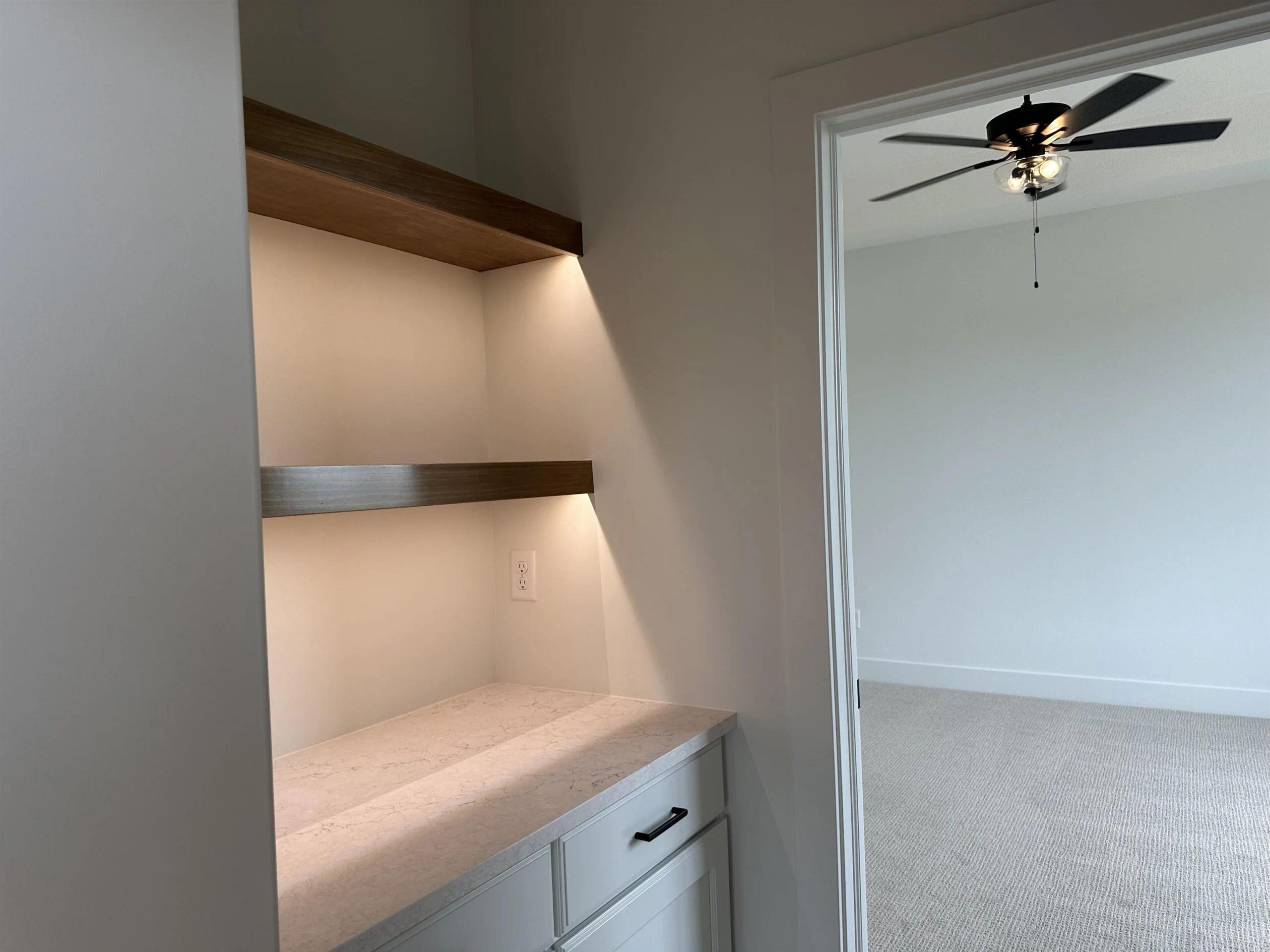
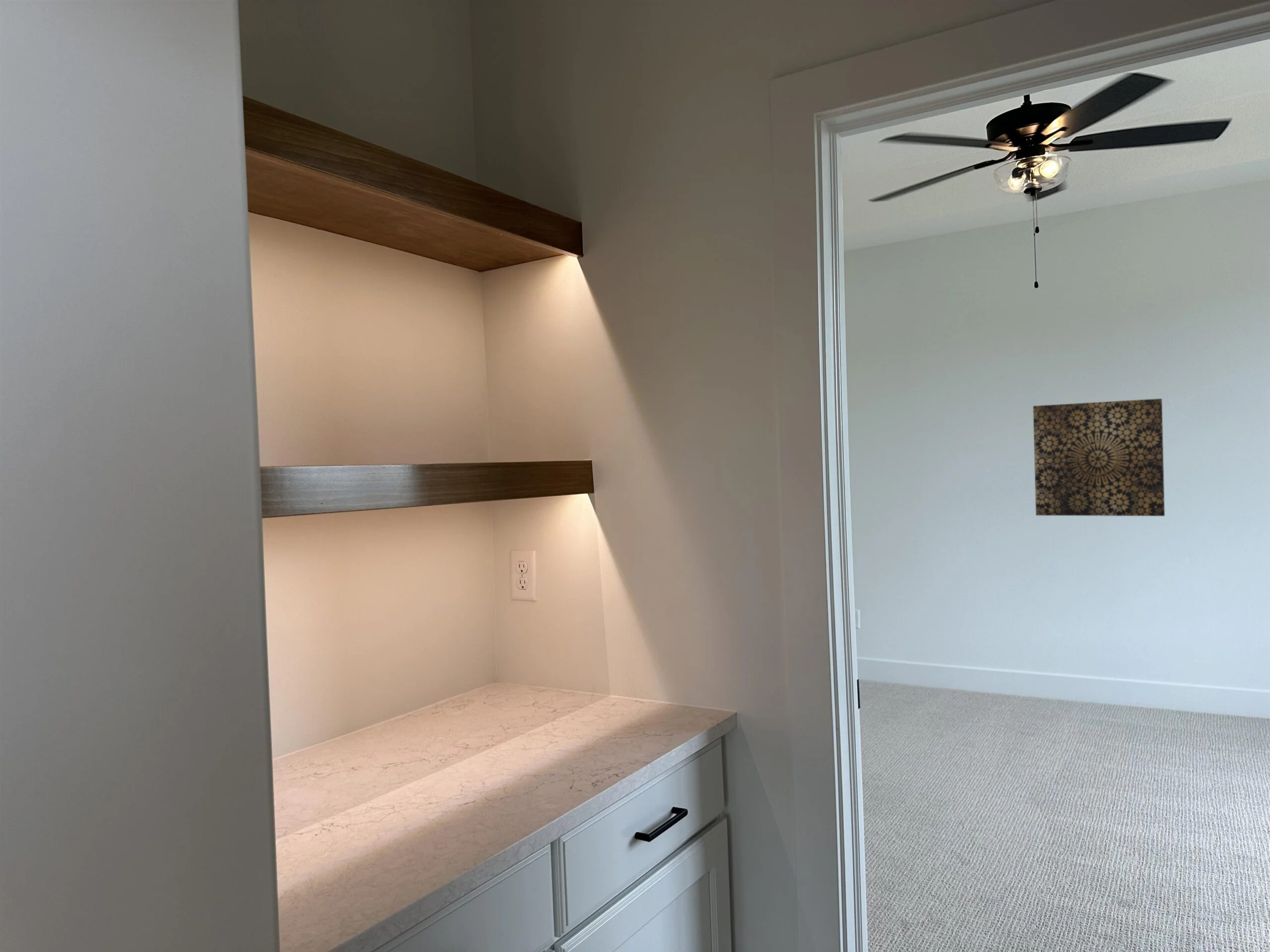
+ wall art [1032,398,1165,517]
